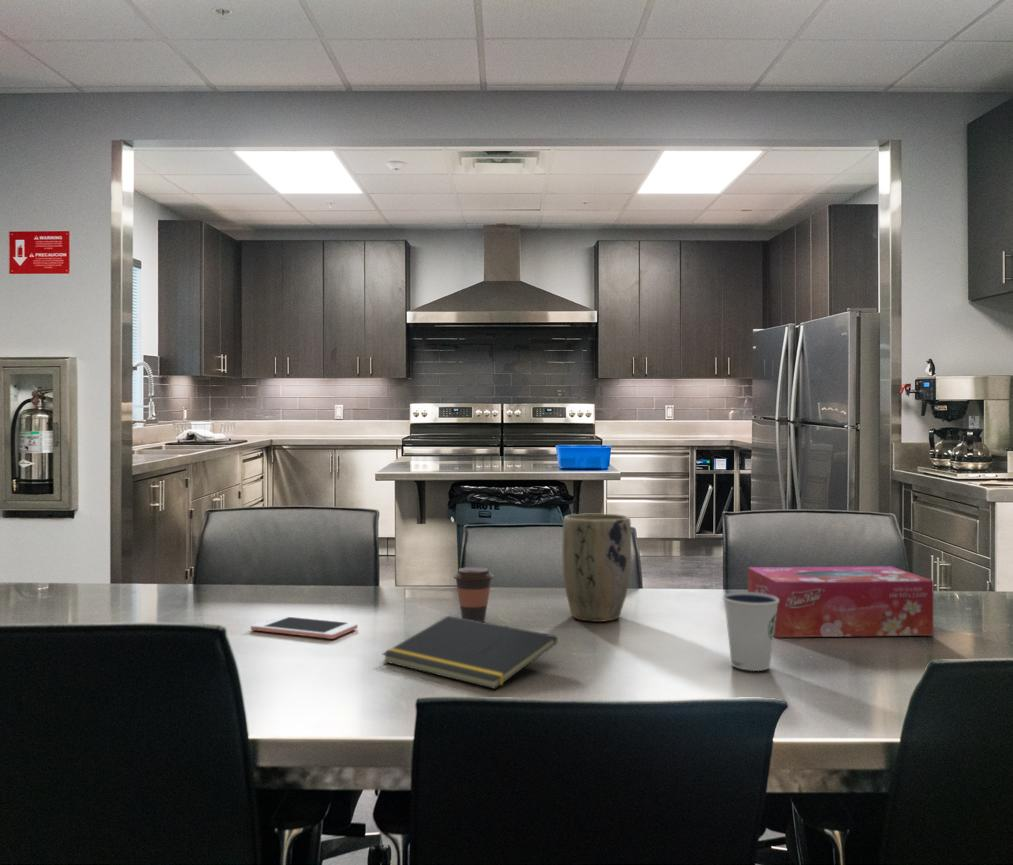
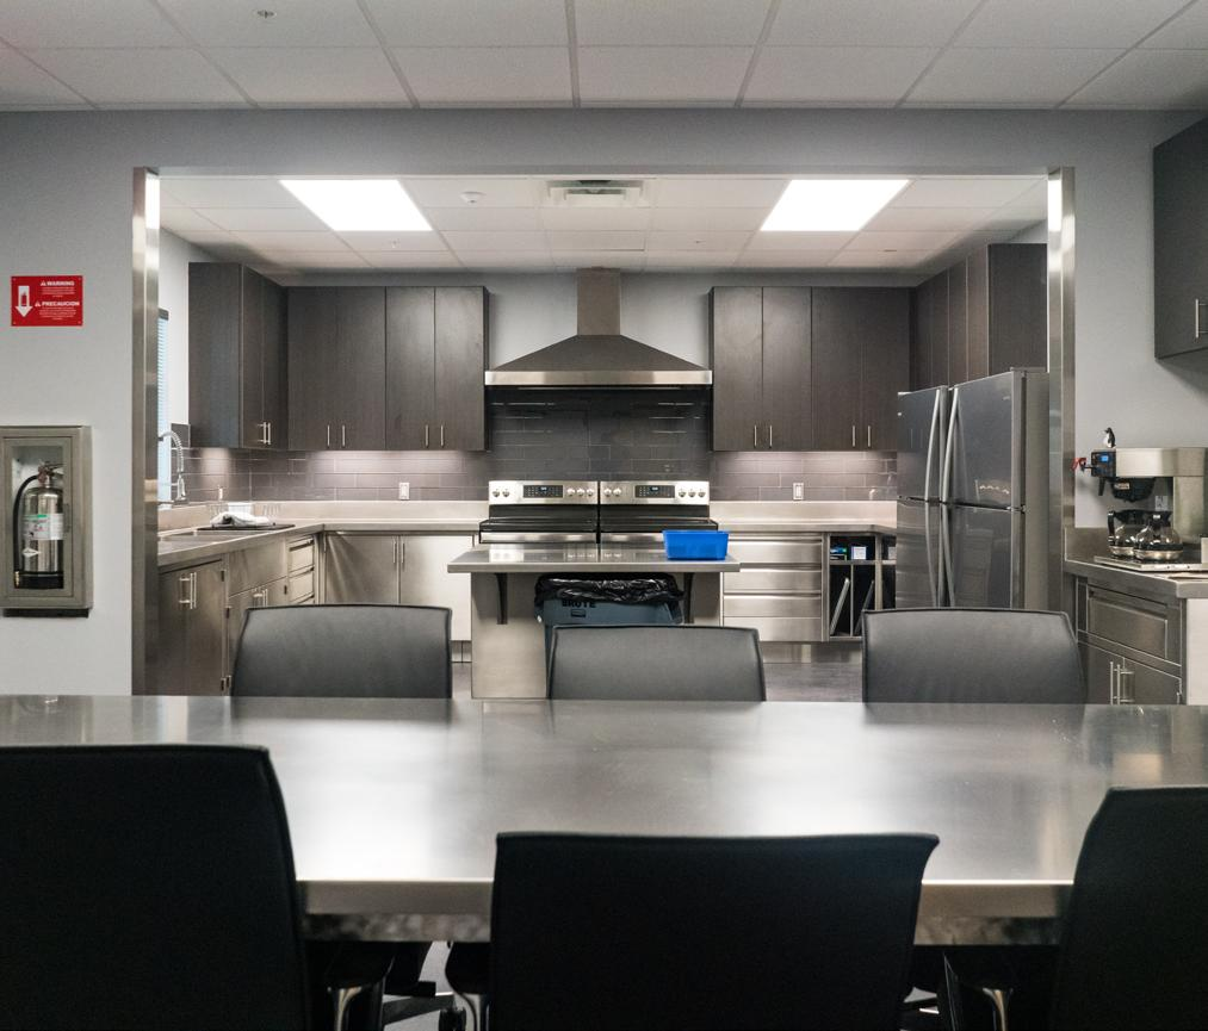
- plant pot [561,513,632,623]
- tissue box [747,565,934,638]
- notepad [381,615,558,690]
- cell phone [250,615,359,640]
- coffee cup [452,566,494,622]
- dixie cup [722,591,779,672]
